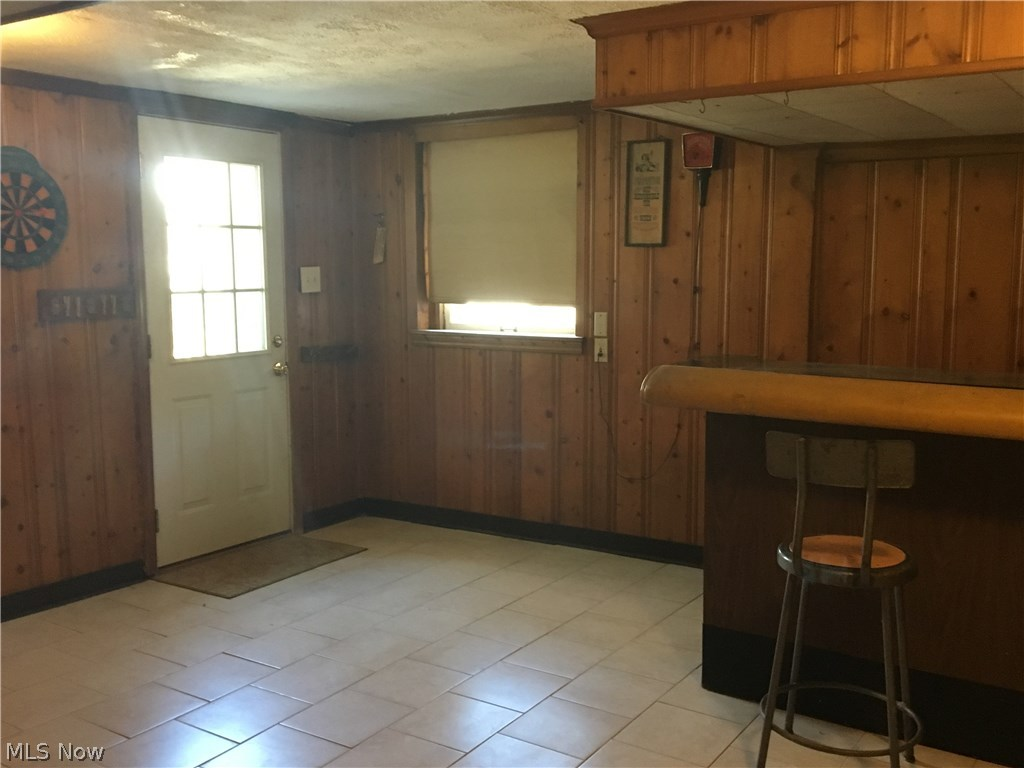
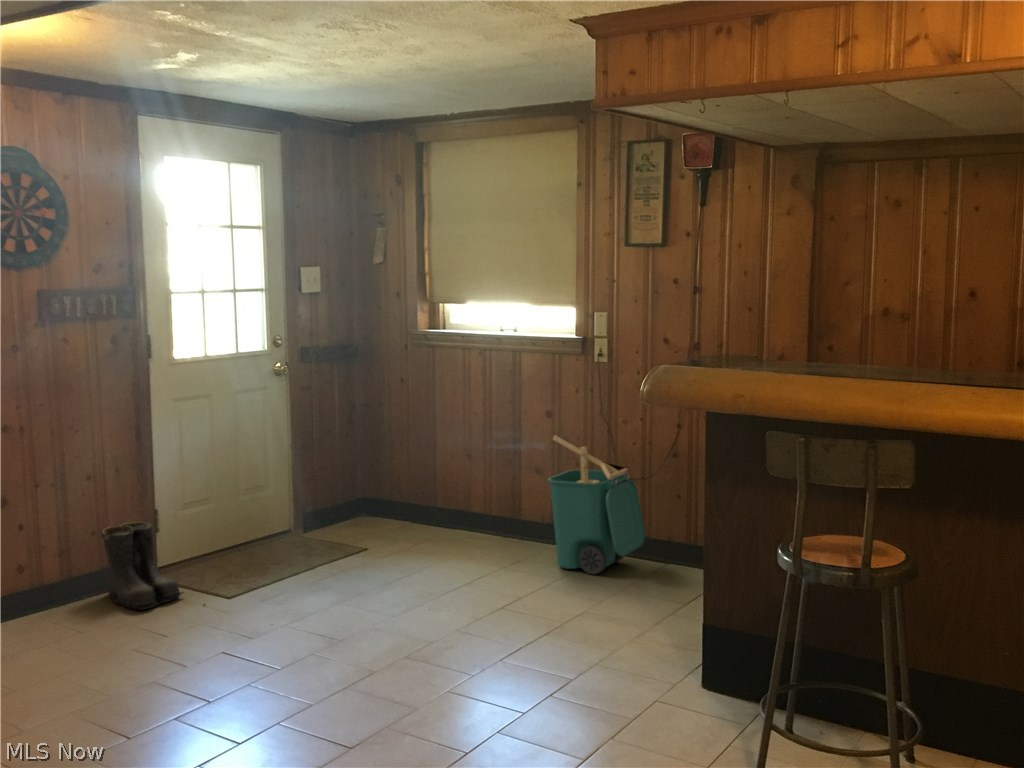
+ trash can [547,434,646,576]
+ boots [100,521,186,611]
